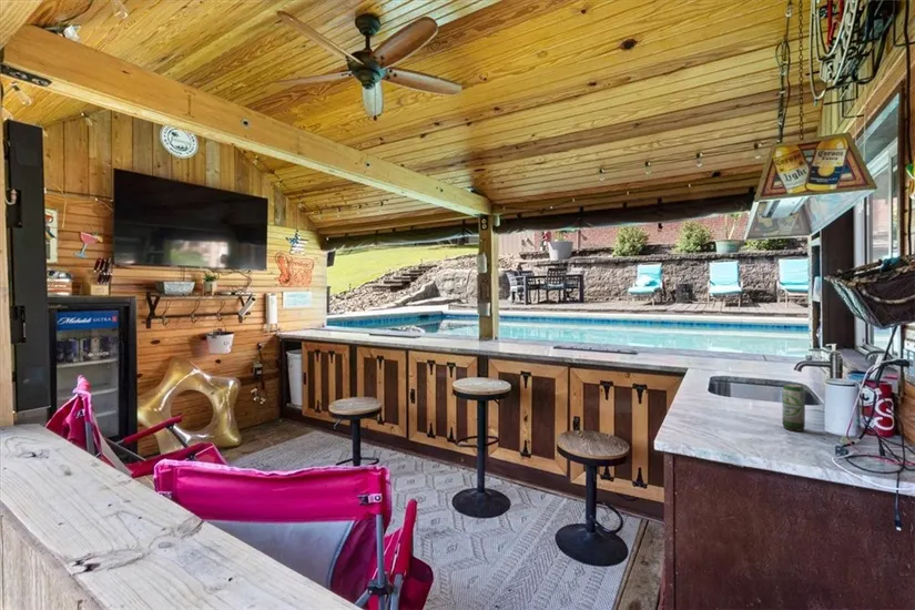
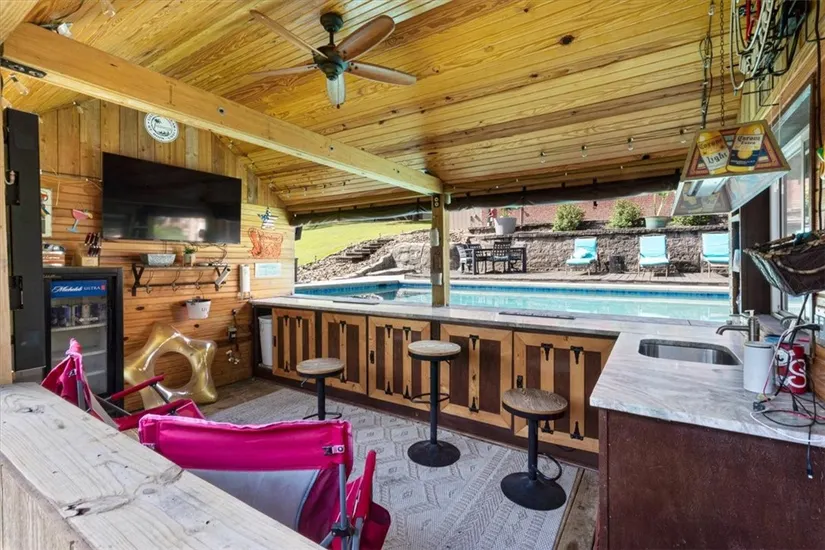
- beer can [782,383,806,433]
